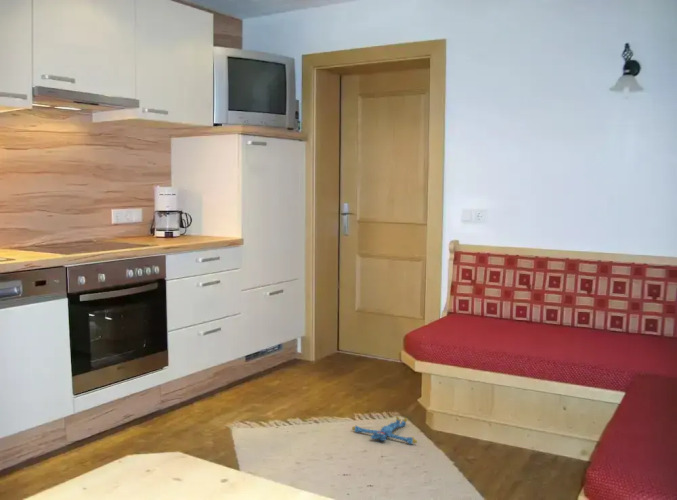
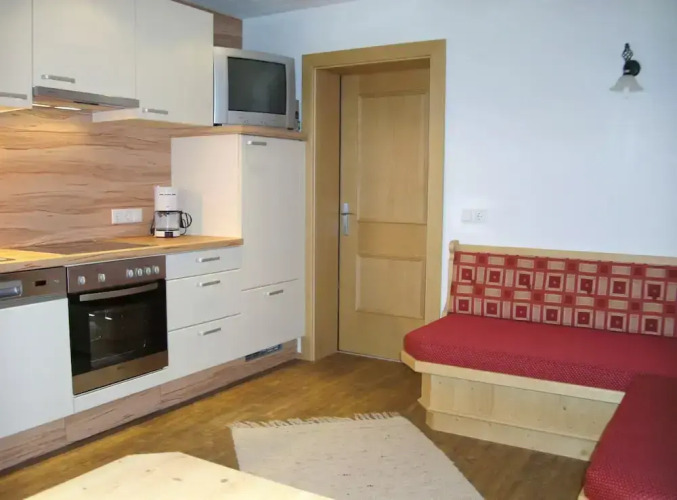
- plush toy [351,415,418,445]
